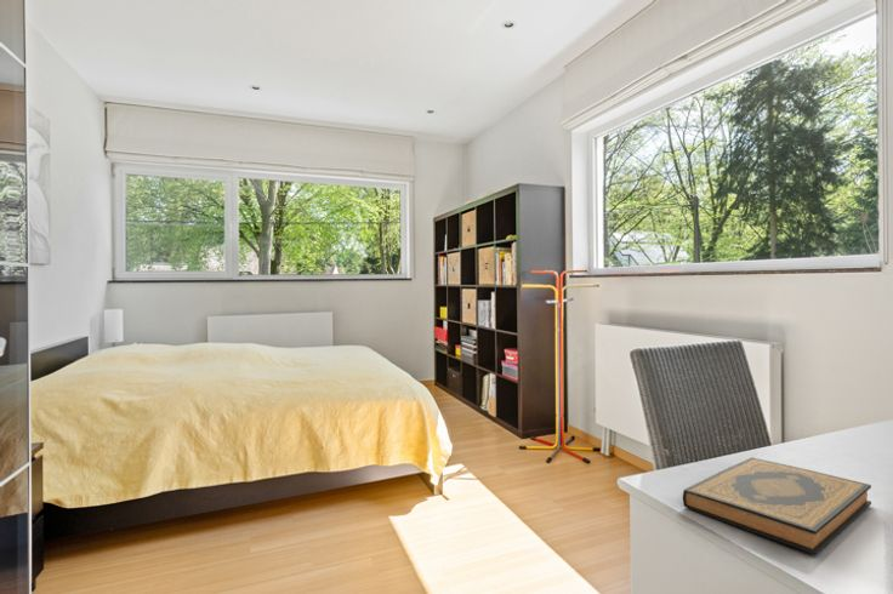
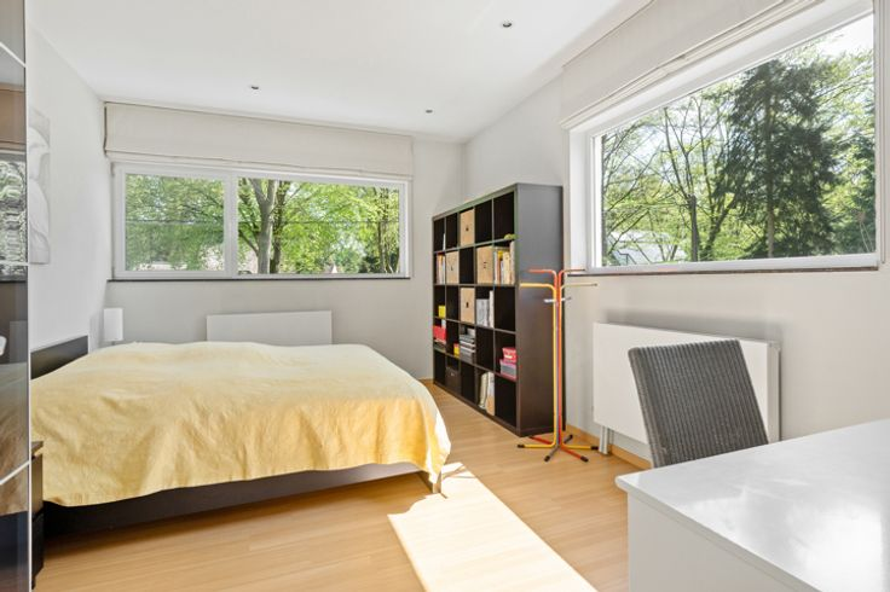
- hardback book [682,456,872,555]
